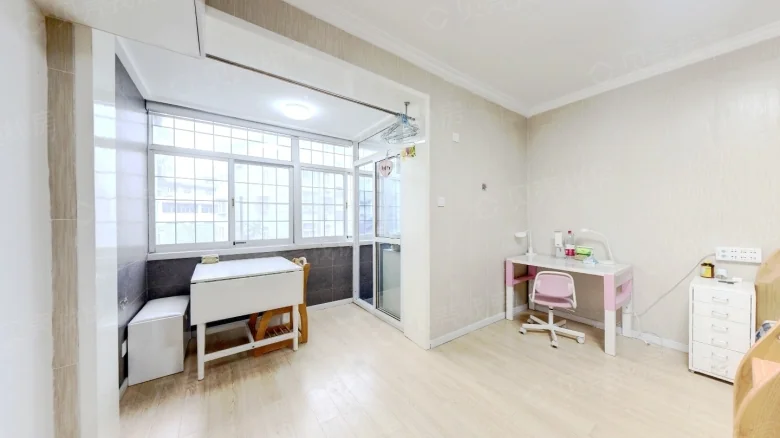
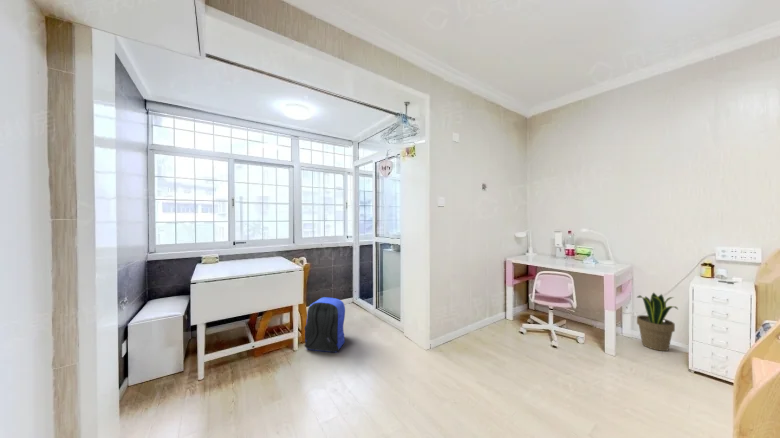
+ backpack [303,296,346,353]
+ potted plant [636,291,679,352]
